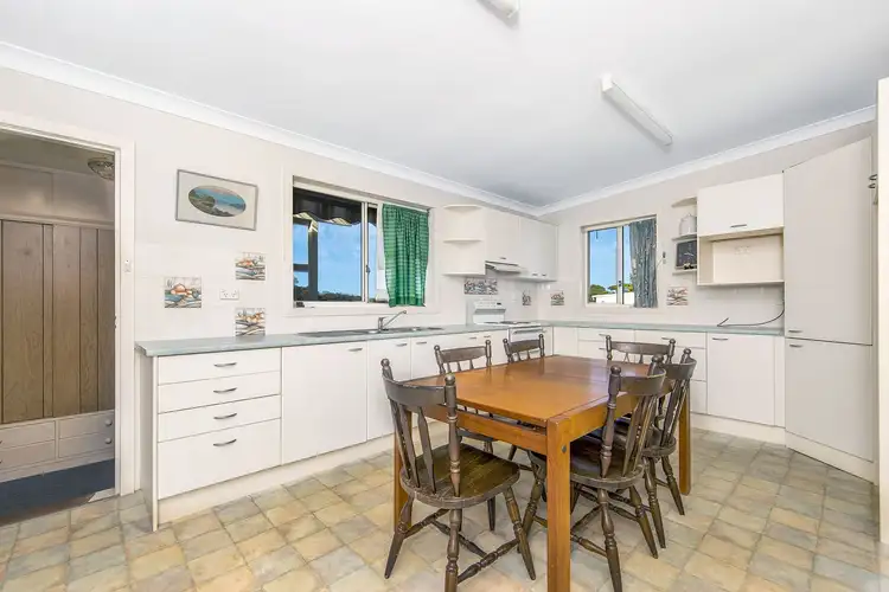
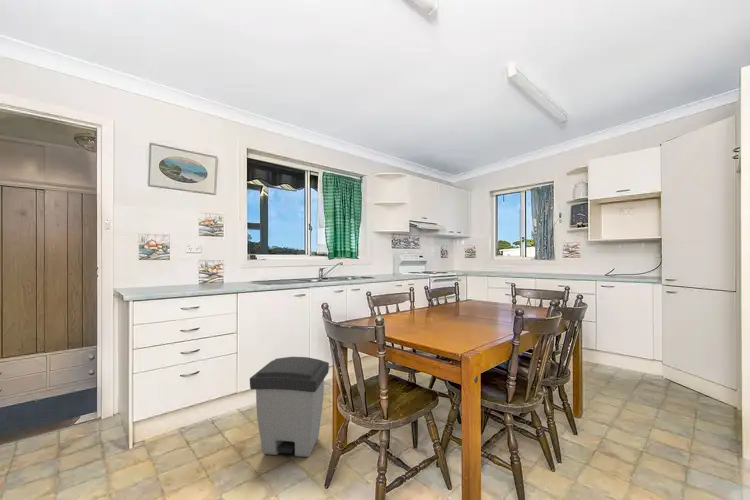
+ trash can [249,356,330,458]
